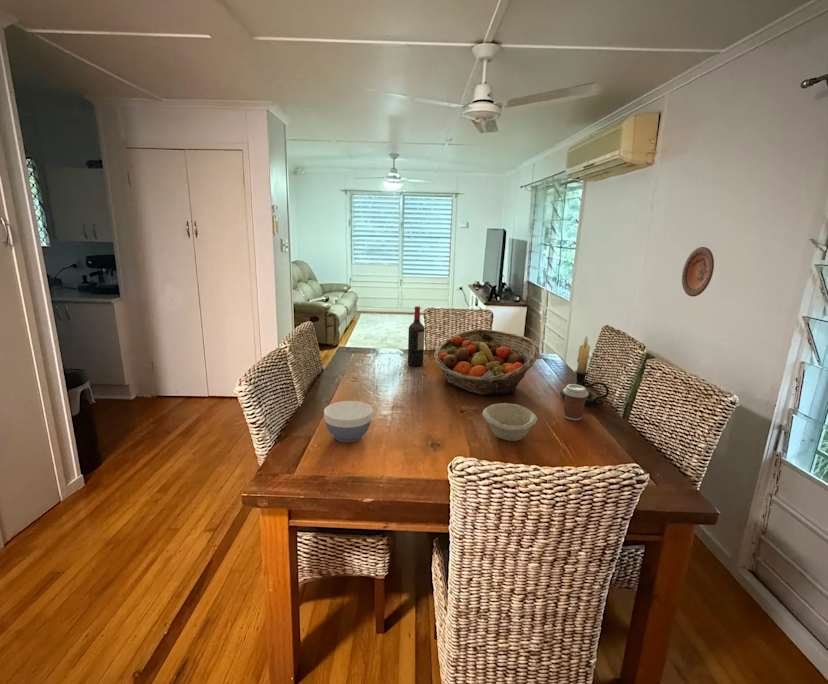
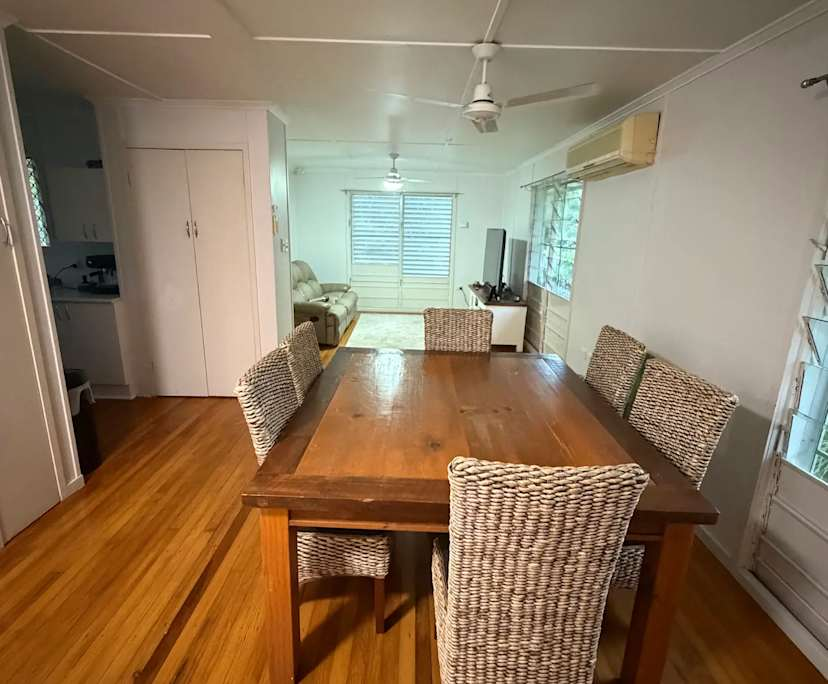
- bowl [323,400,373,443]
- bowl [481,402,538,442]
- decorative plate [681,246,715,298]
- coffee cup [563,383,588,421]
- fruit basket [433,328,540,396]
- candle holder [559,334,610,406]
- wine bottle [407,305,426,367]
